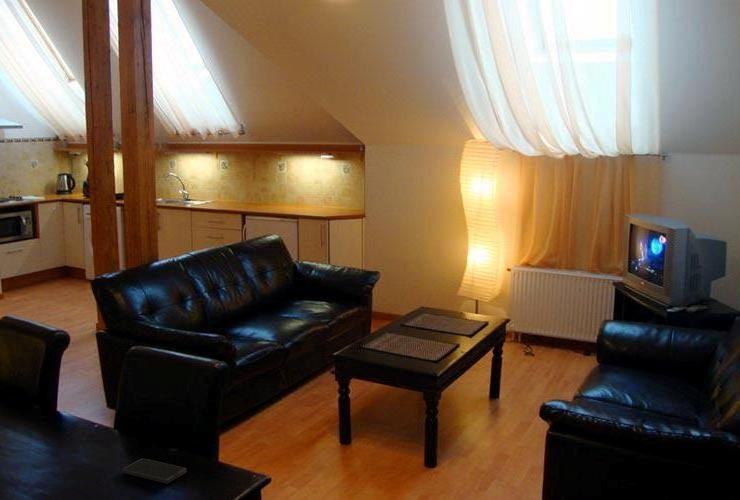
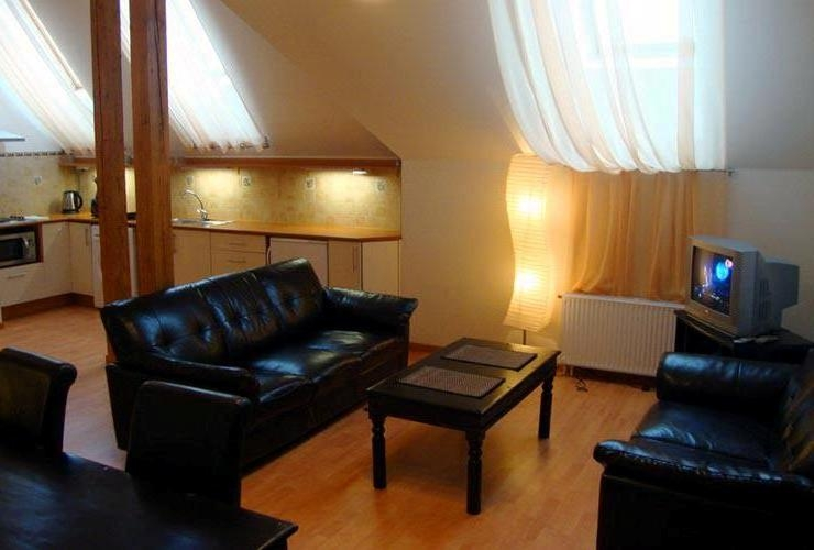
- smartphone [121,457,188,485]
